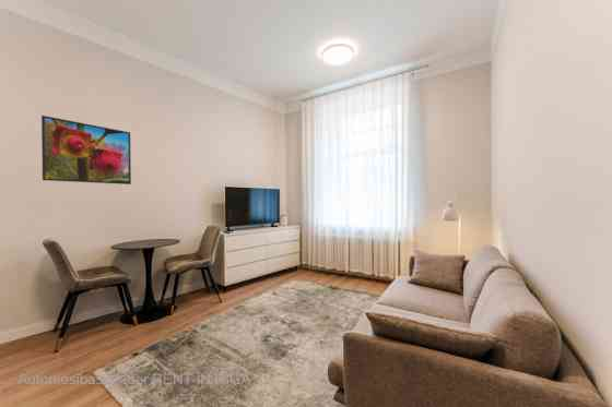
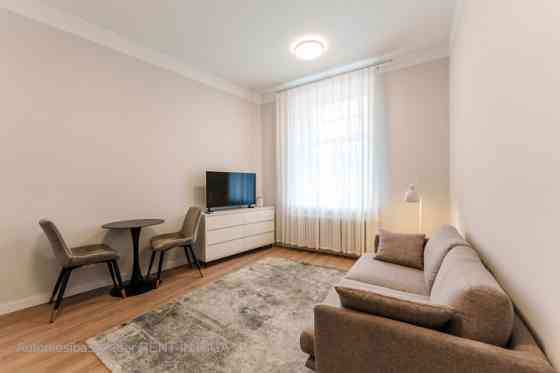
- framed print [40,115,132,185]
